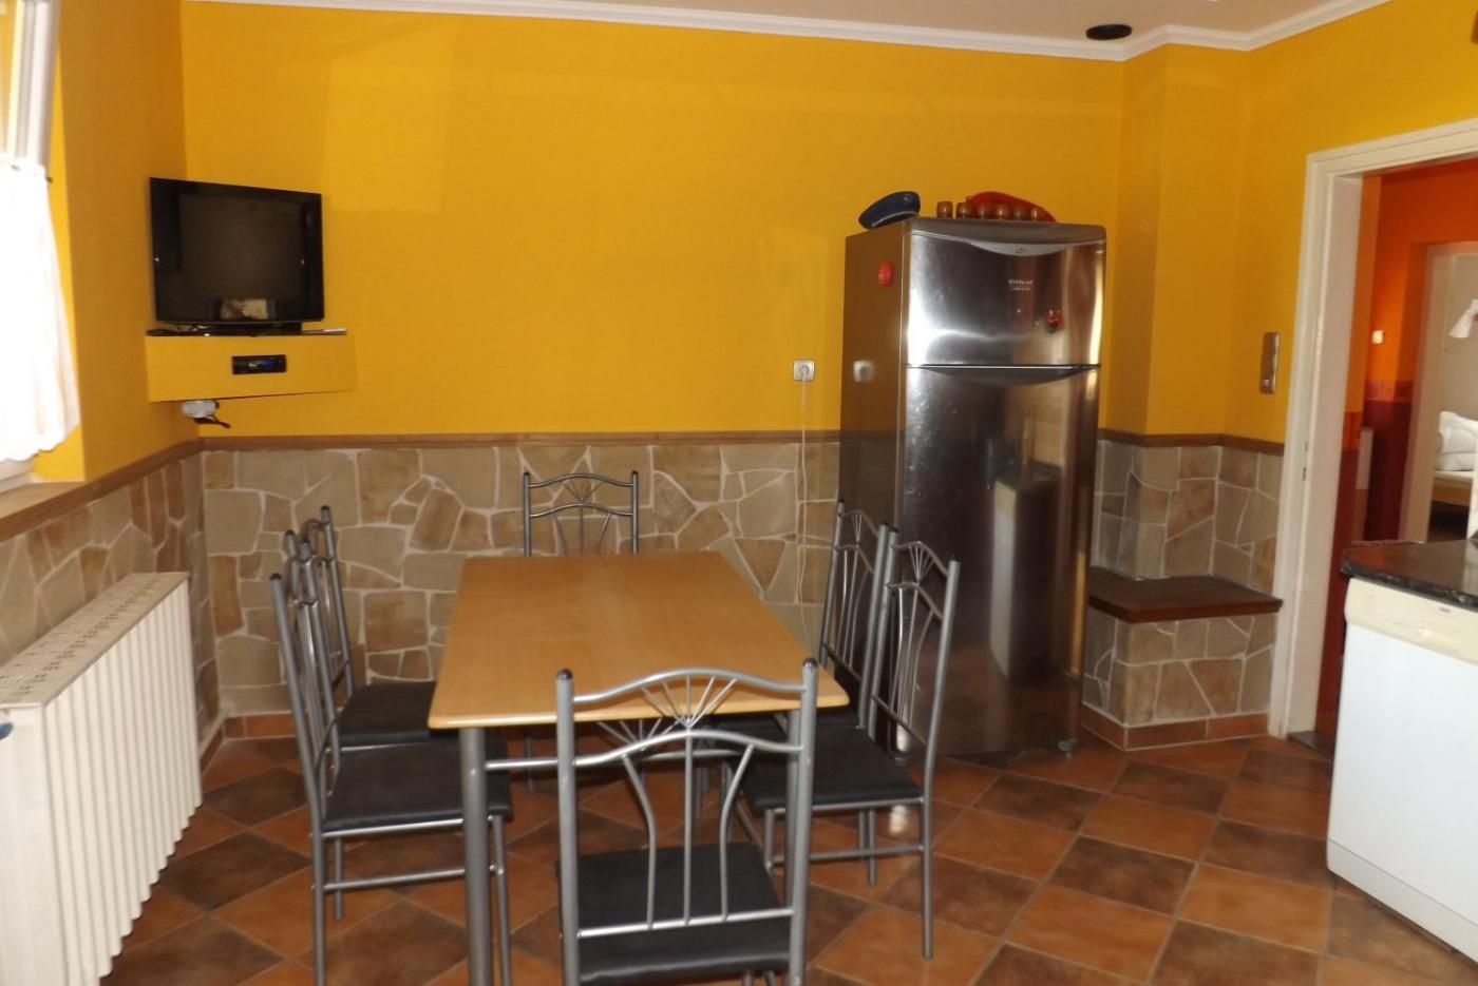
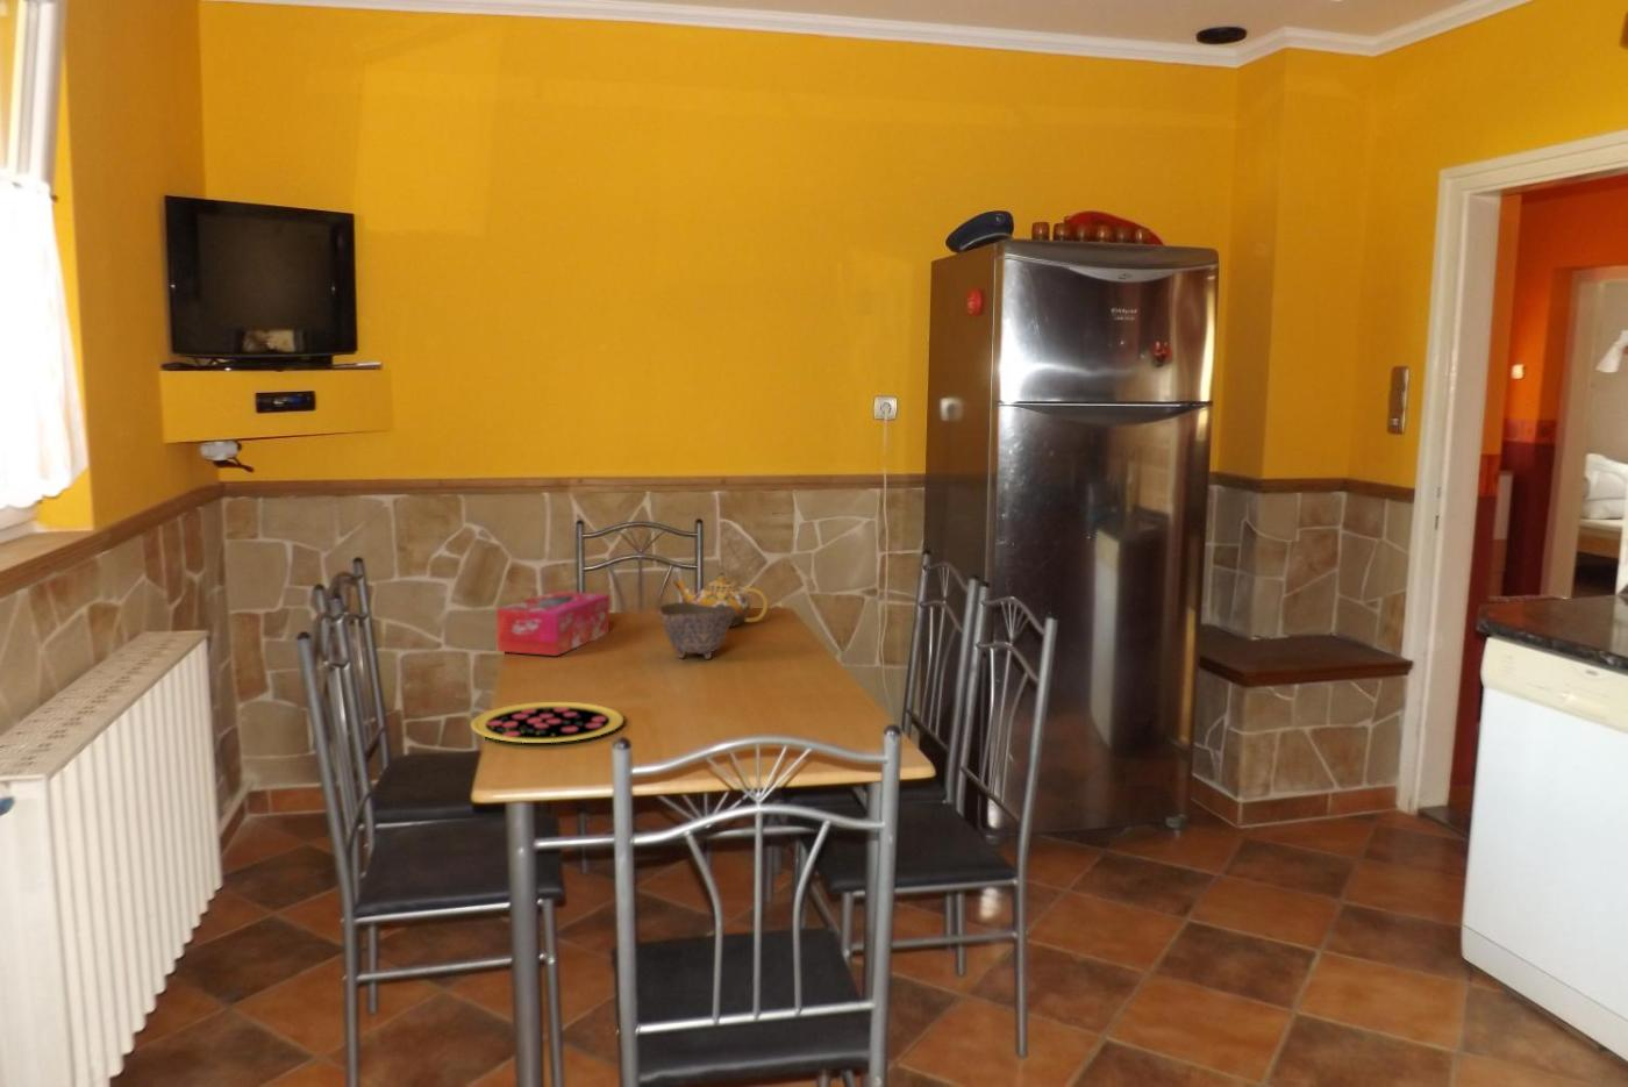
+ tissue box [495,591,610,656]
+ pizza [469,701,625,744]
+ teapot [672,571,769,627]
+ bowl [658,601,736,660]
